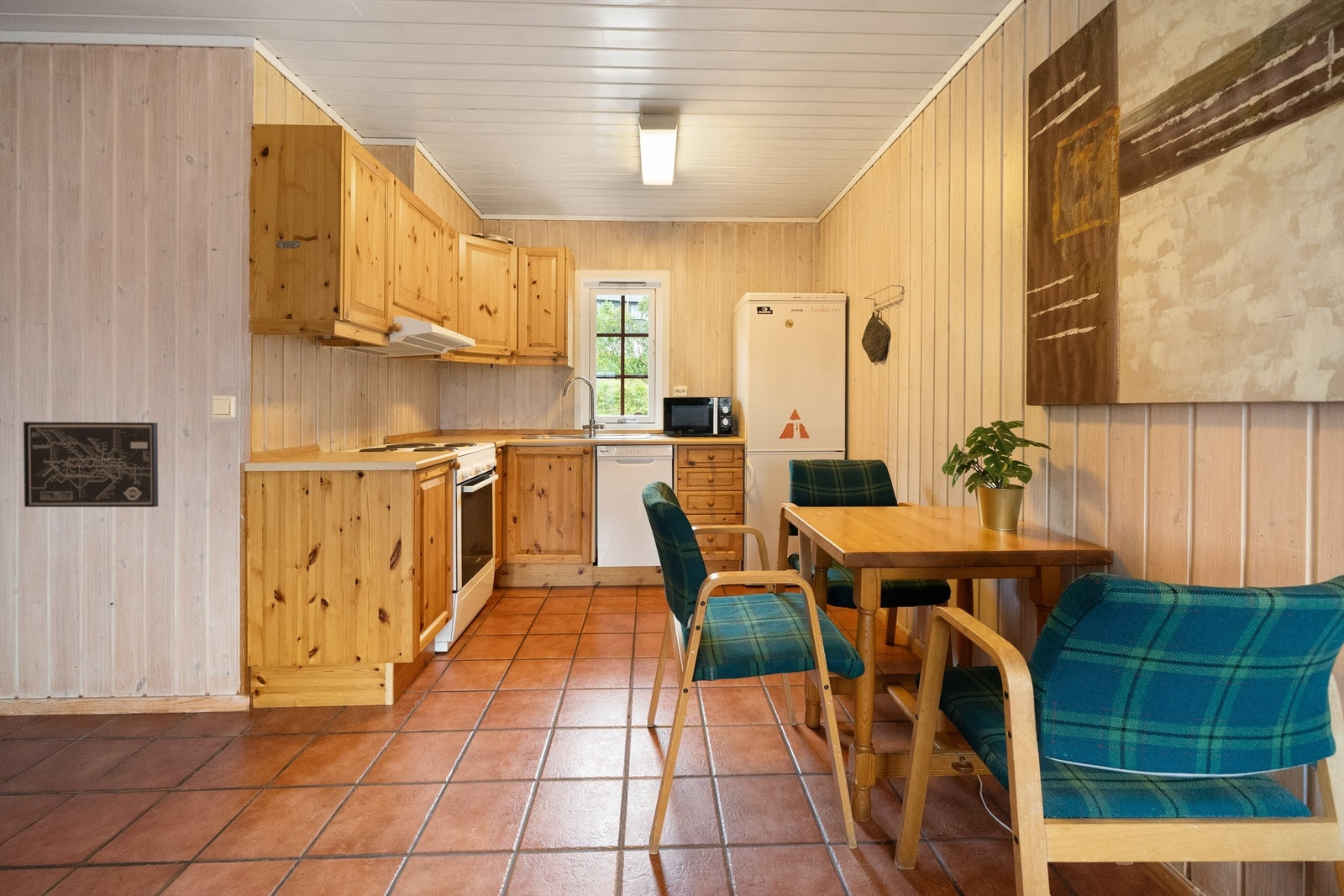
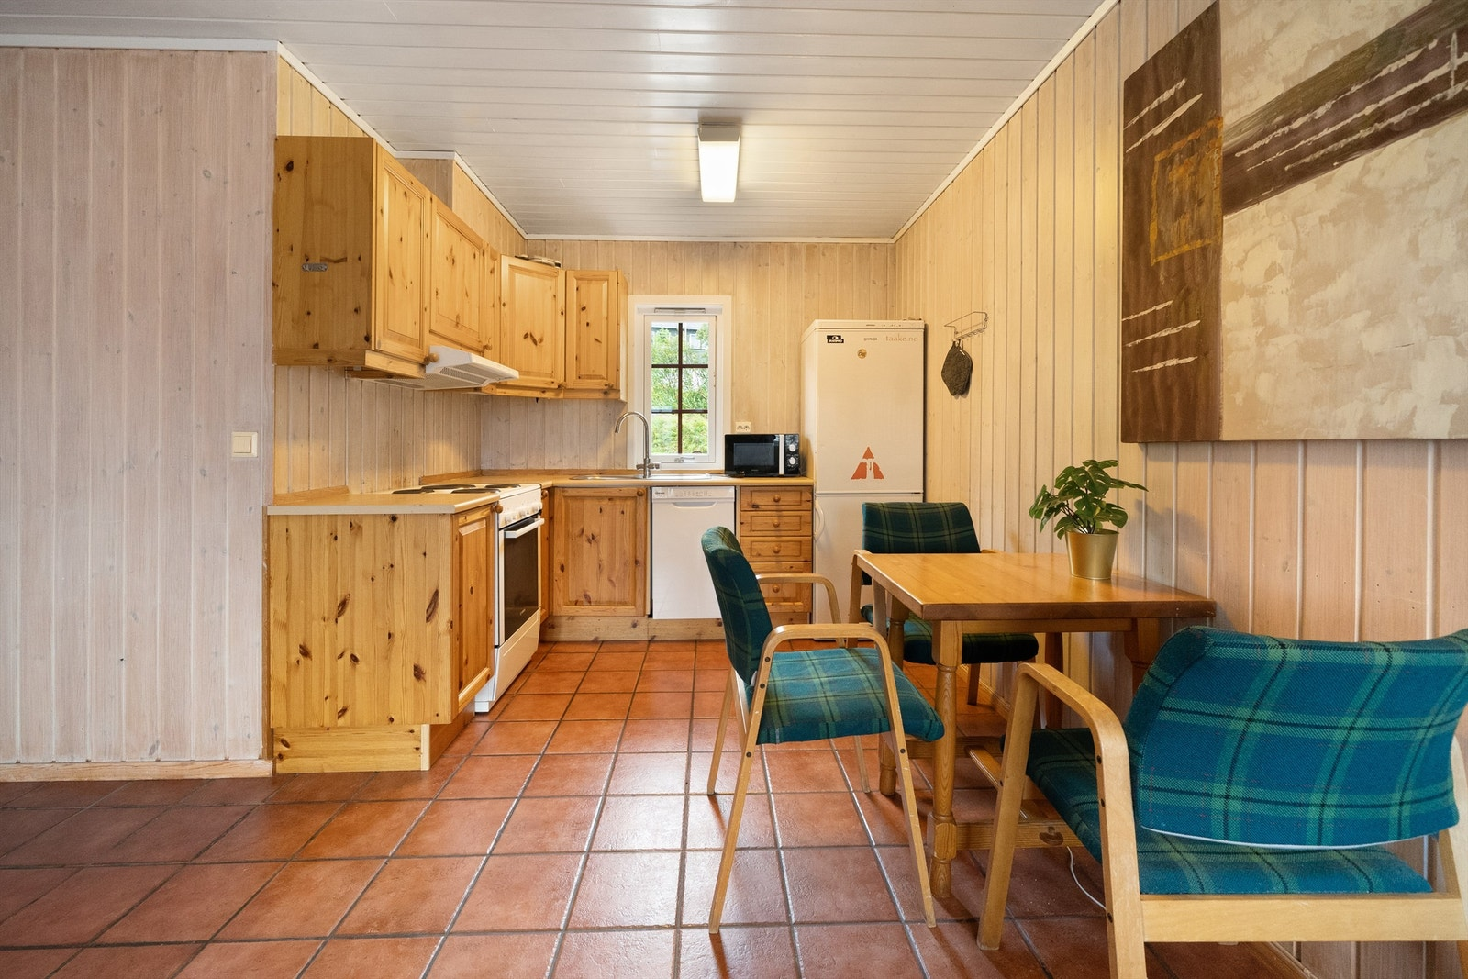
- wall art [23,421,159,508]
